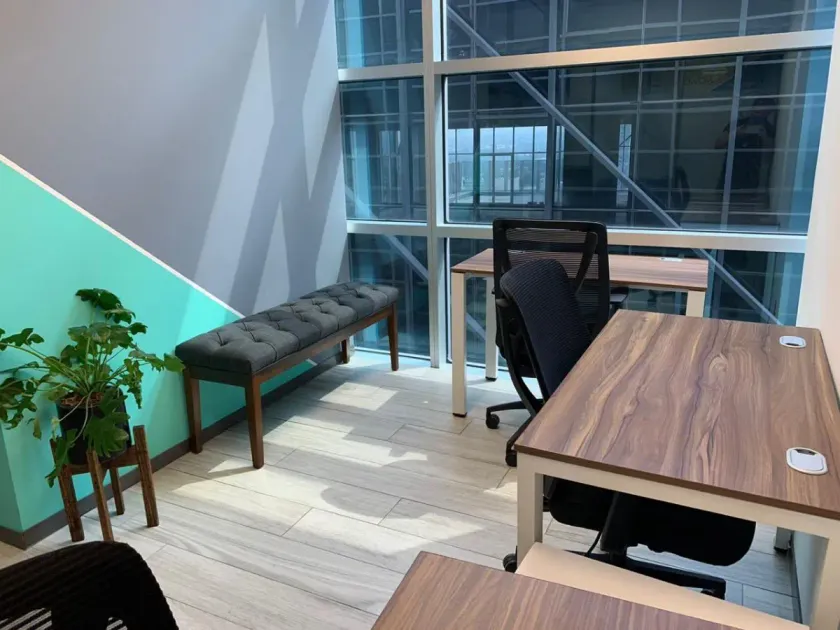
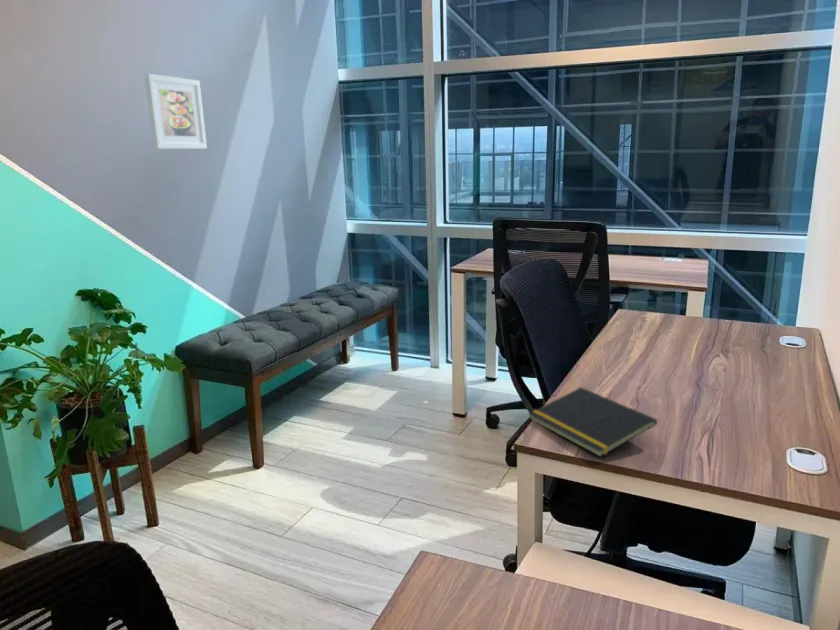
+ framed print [143,73,208,150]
+ notepad [528,386,658,458]
